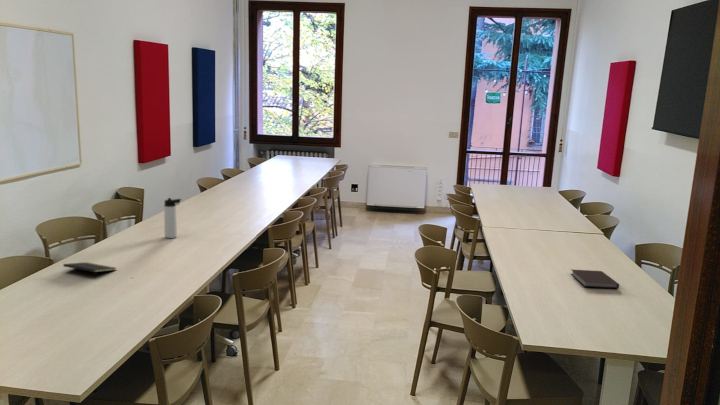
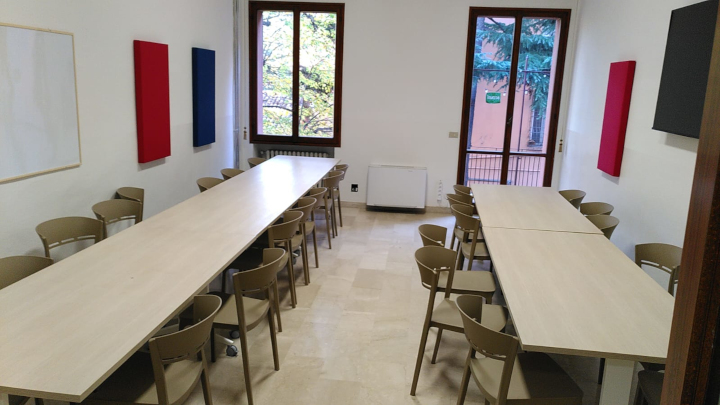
- thermos bottle [163,197,182,239]
- notepad [62,261,117,279]
- notebook [570,269,620,289]
